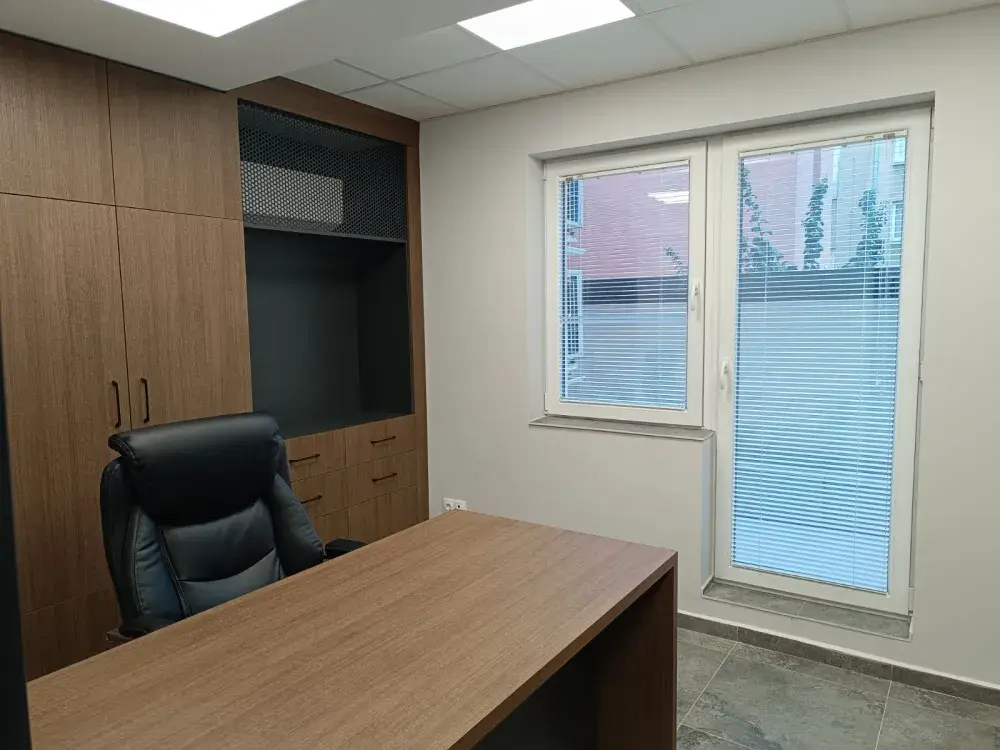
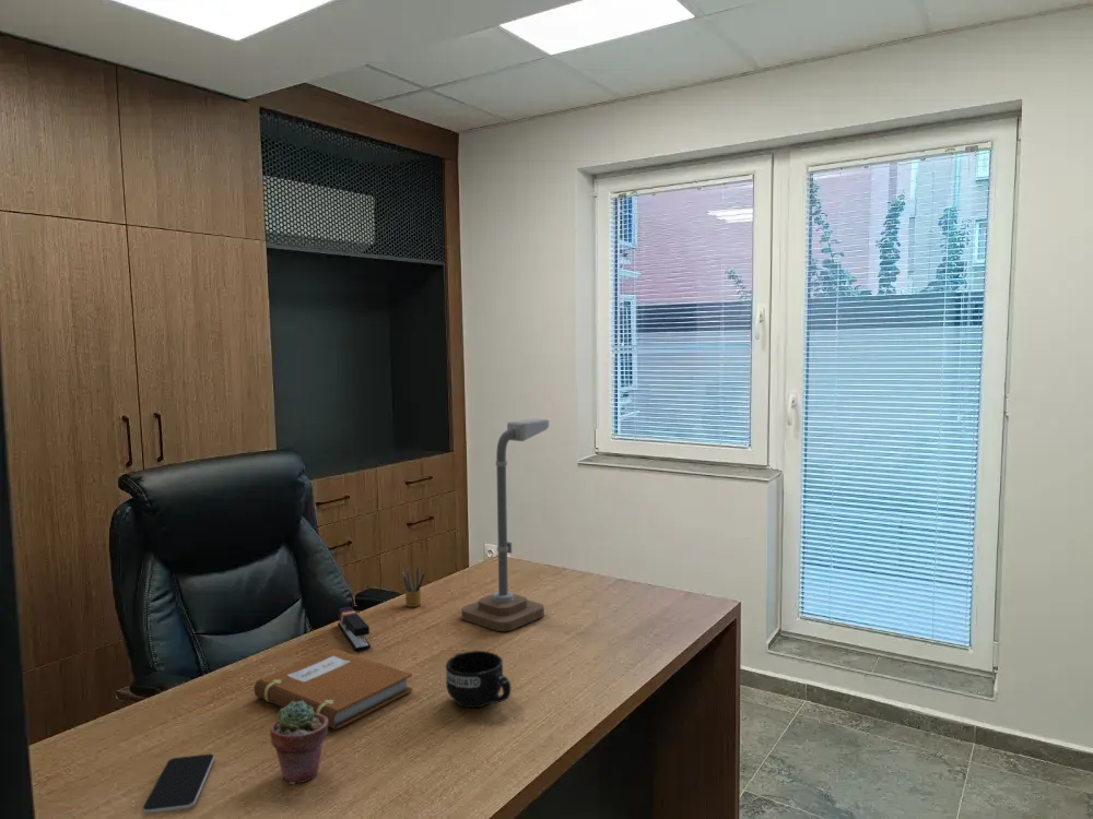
+ mug [445,650,512,709]
+ pencil box [401,565,426,608]
+ stapler [337,606,372,652]
+ notebook [252,648,413,731]
+ smartphone [141,753,215,815]
+ potted succulent [269,701,329,785]
+ desk lamp [460,417,550,632]
